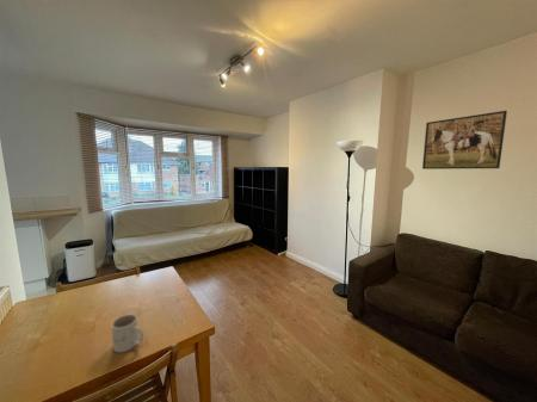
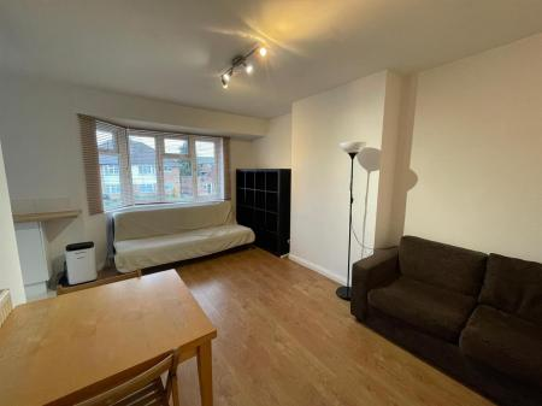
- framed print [421,110,508,171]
- mug [110,313,144,354]
